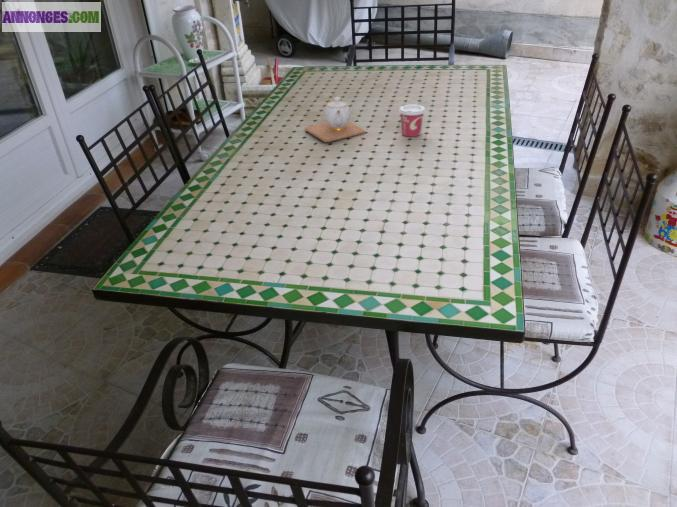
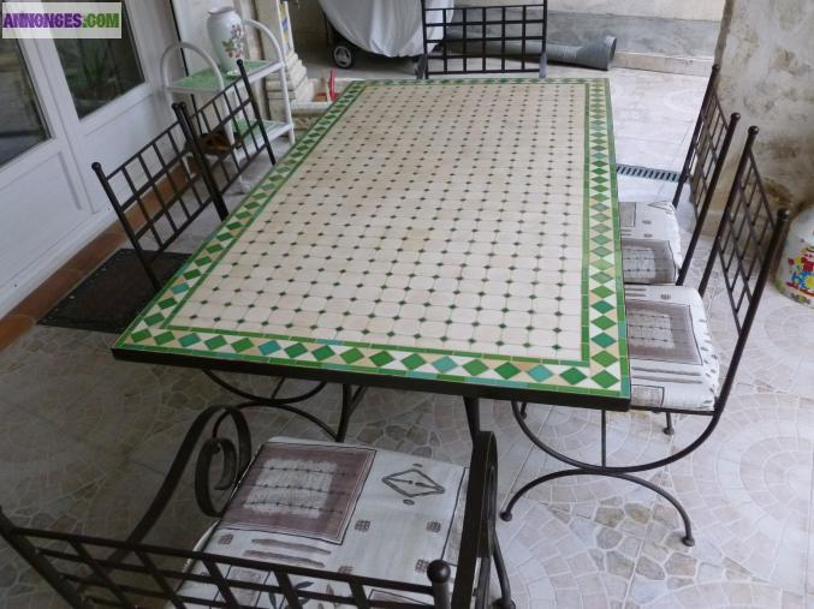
- teapot [304,96,366,143]
- cup [398,104,427,138]
